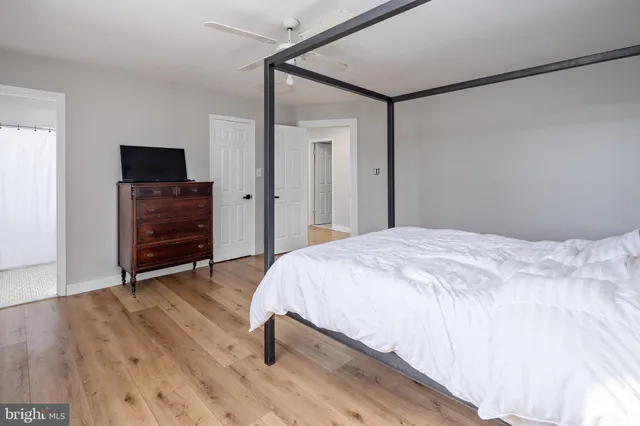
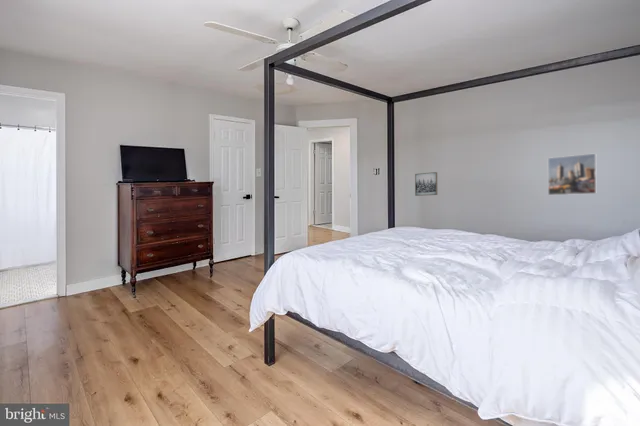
+ wall art [414,171,438,197]
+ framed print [547,152,597,196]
